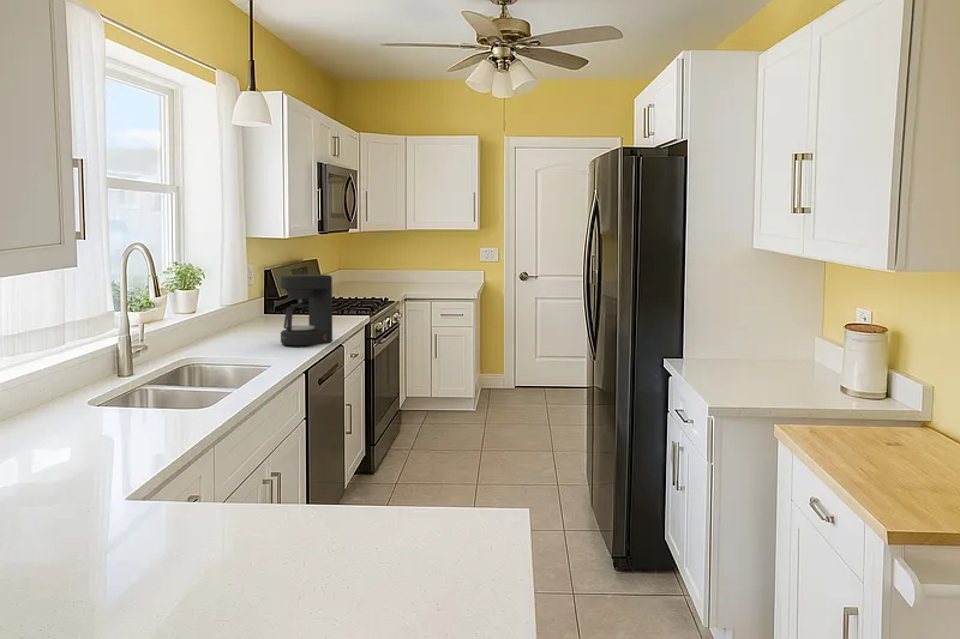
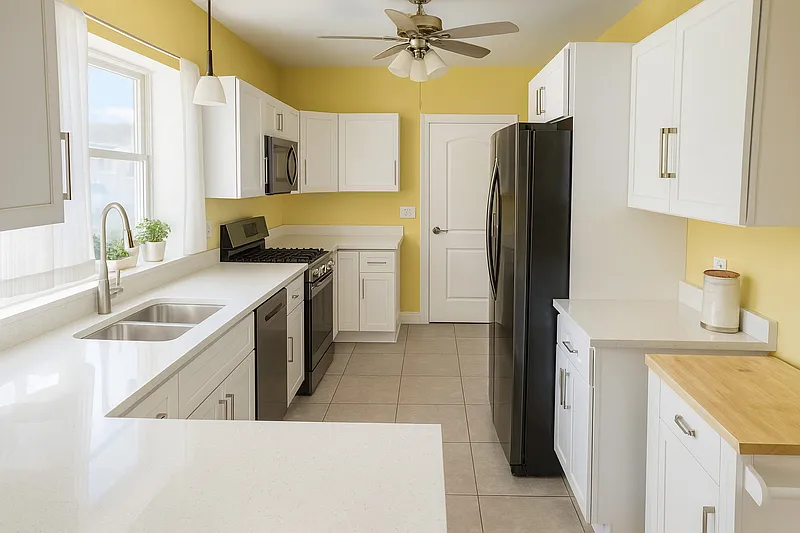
- coffee maker [278,273,334,346]
